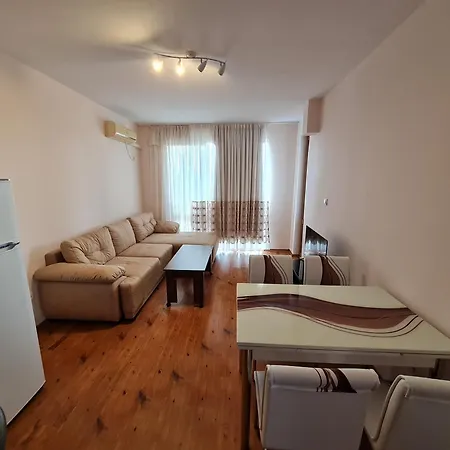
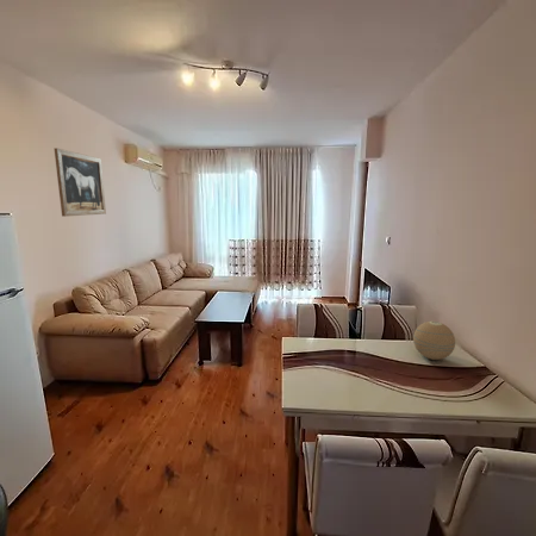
+ decorative orb [412,320,456,361]
+ wall art [54,147,107,218]
